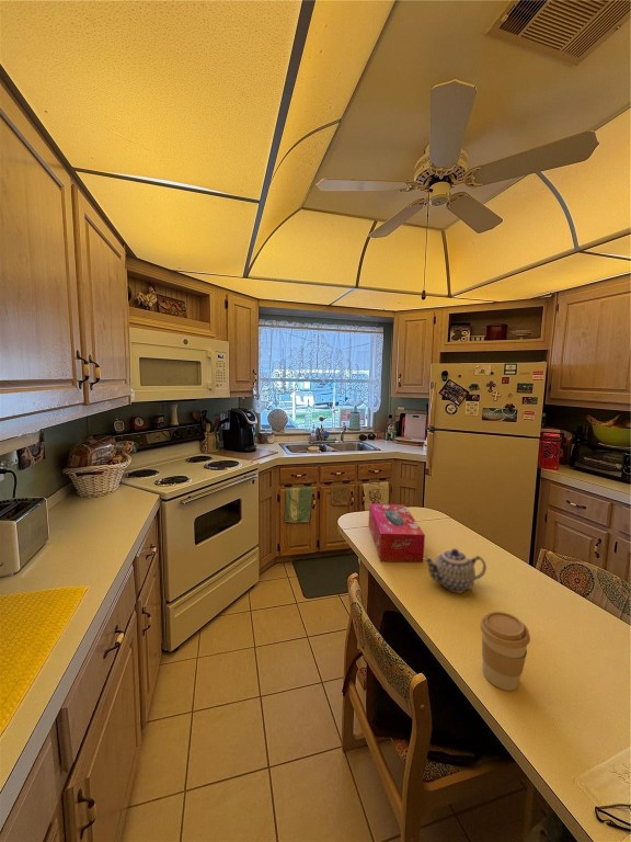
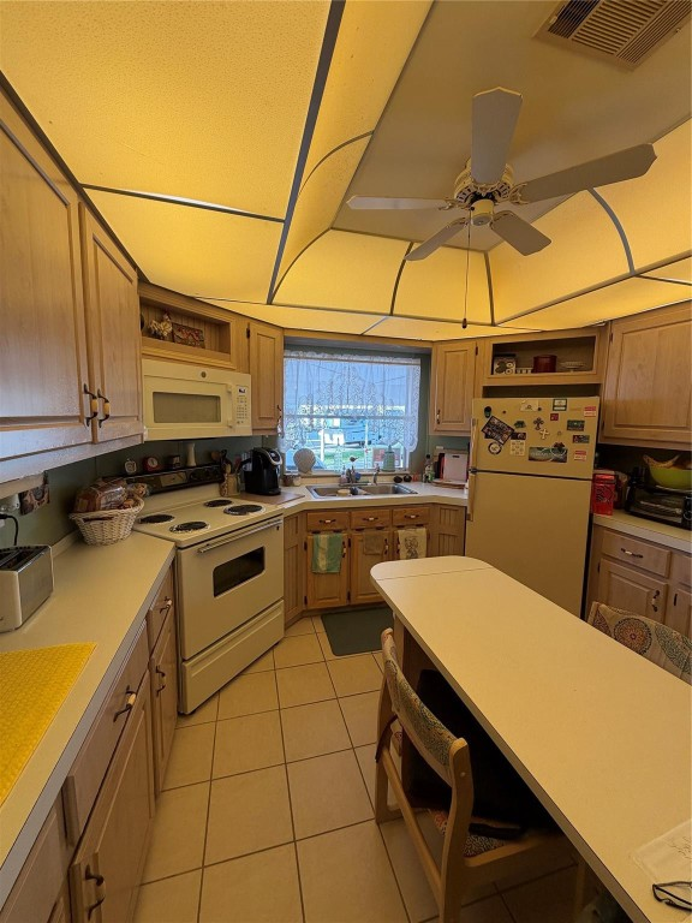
- coffee cup [479,611,531,692]
- teapot [423,547,487,593]
- tissue box [368,502,426,562]
